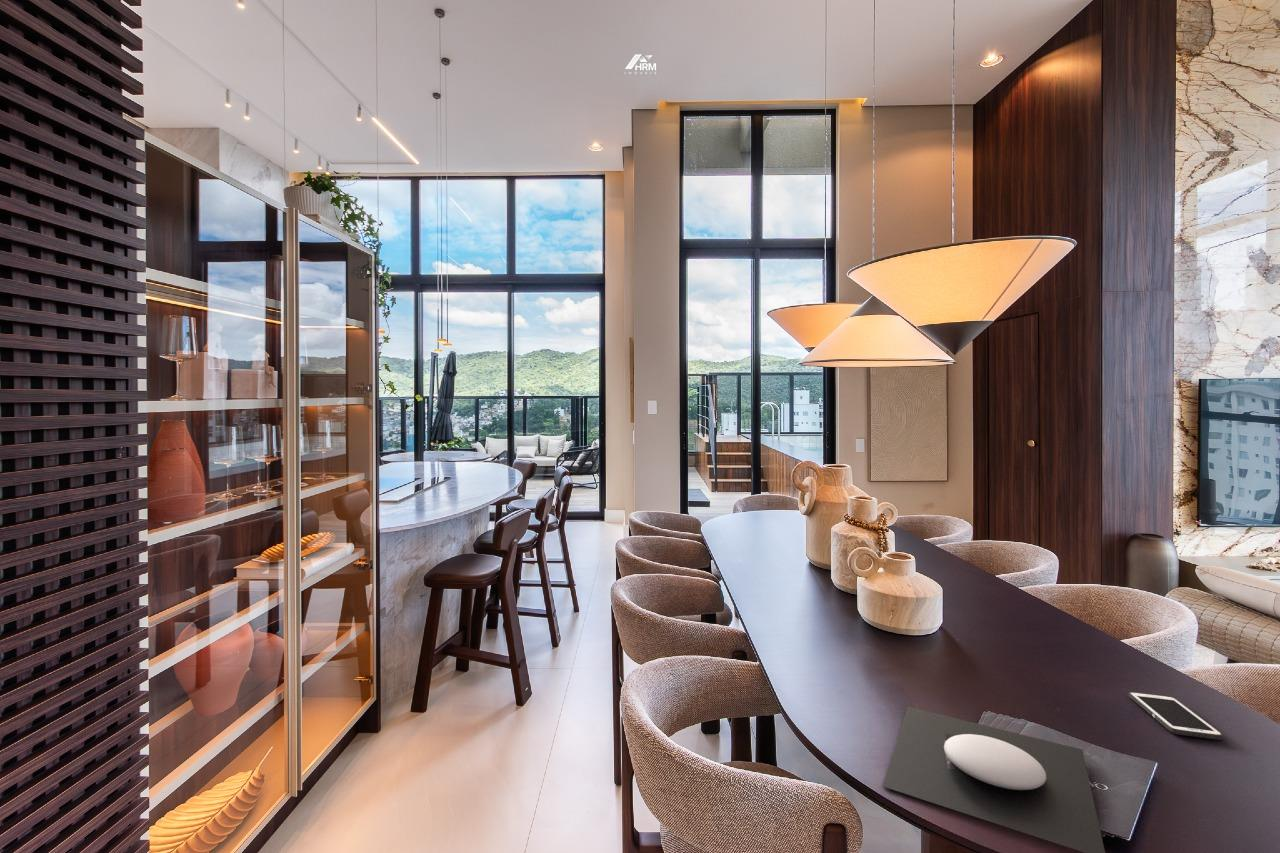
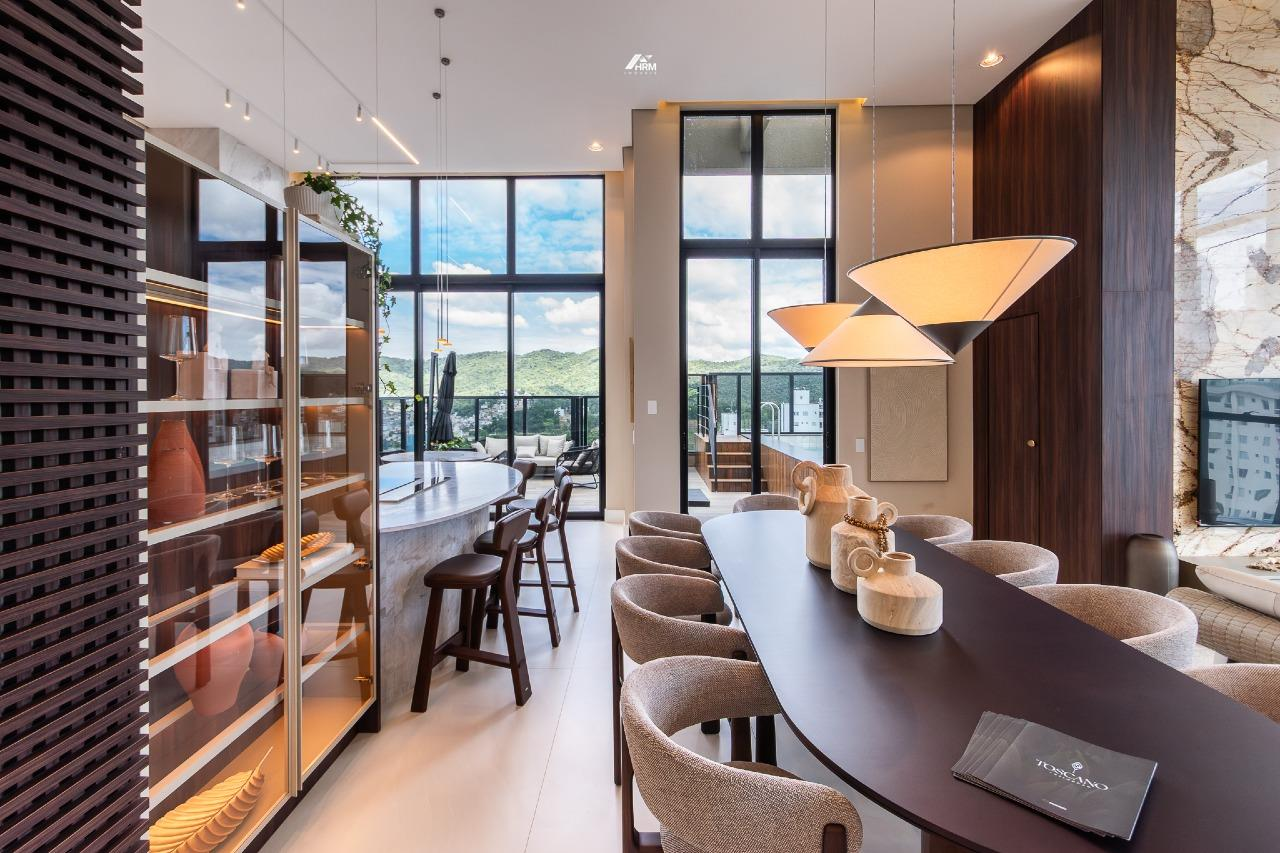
- plate [882,706,1106,853]
- cell phone [1128,691,1224,741]
